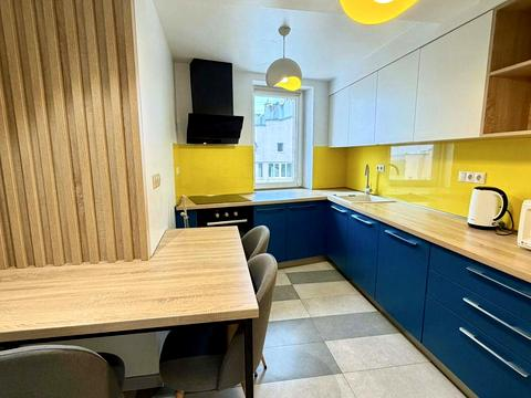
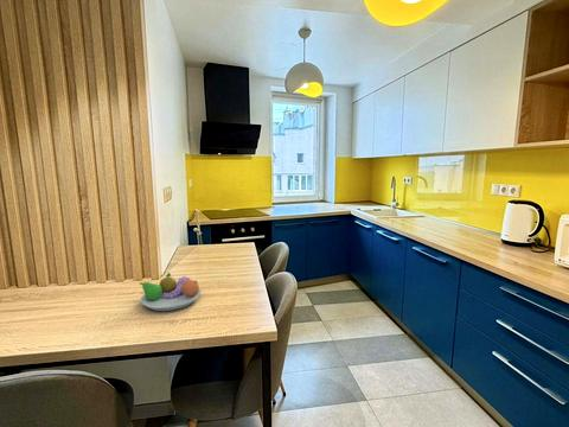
+ fruit bowl [139,272,202,312]
